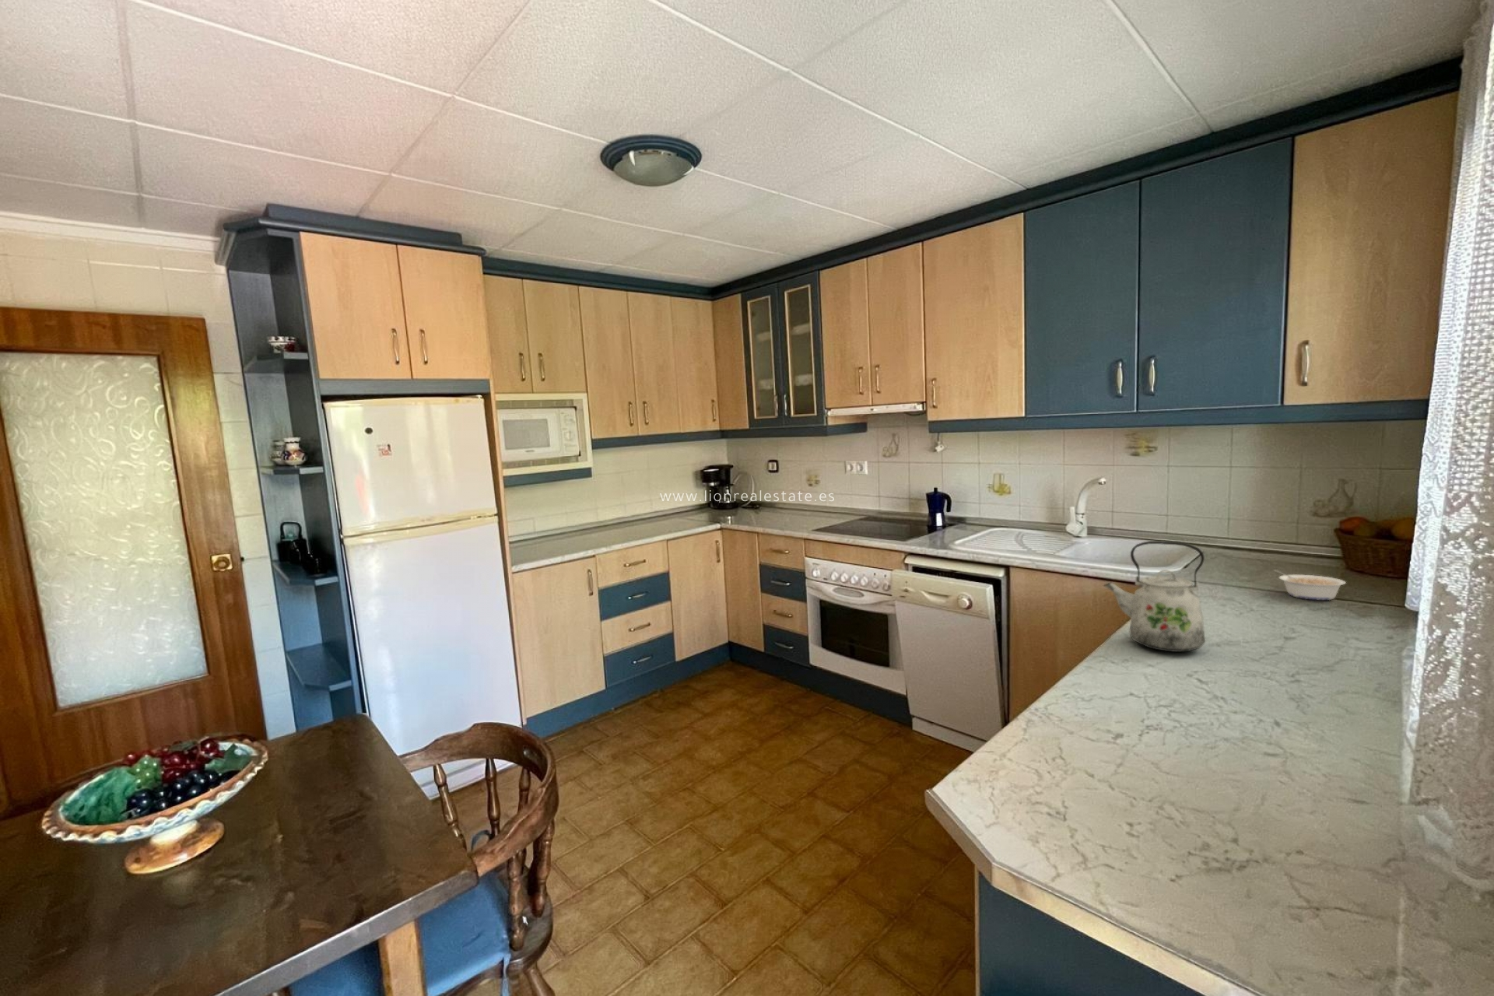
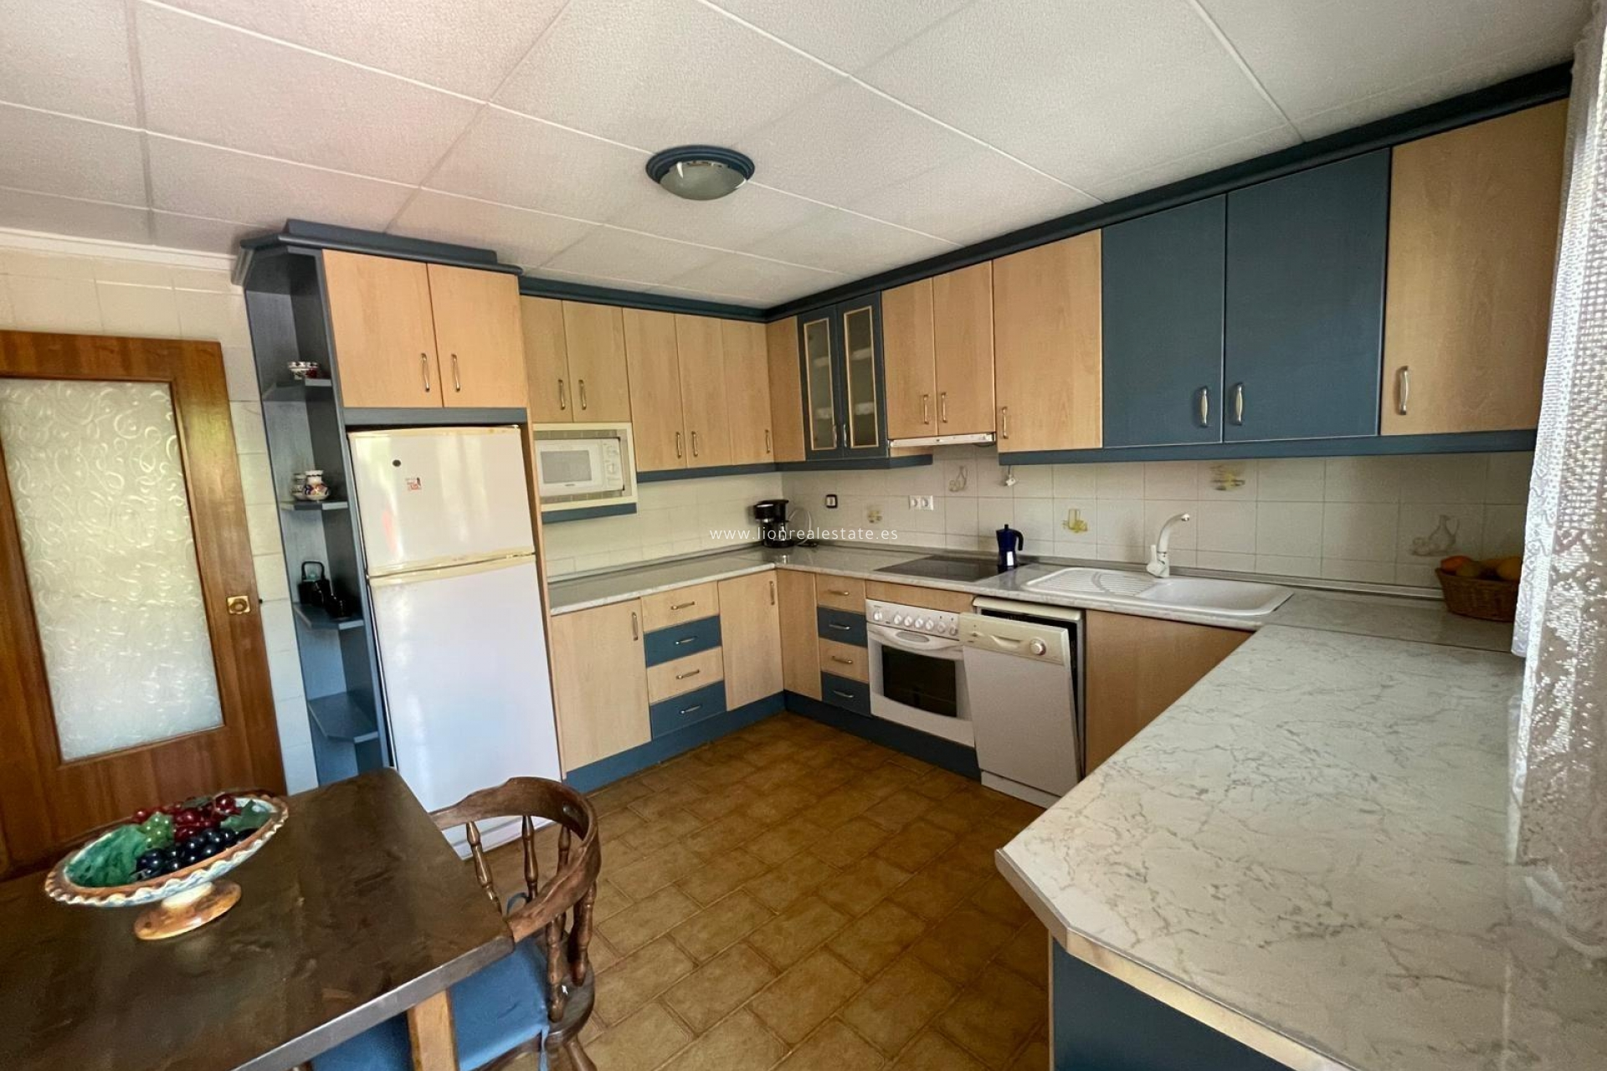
- kettle [1103,540,1206,653]
- legume [1273,569,1347,600]
